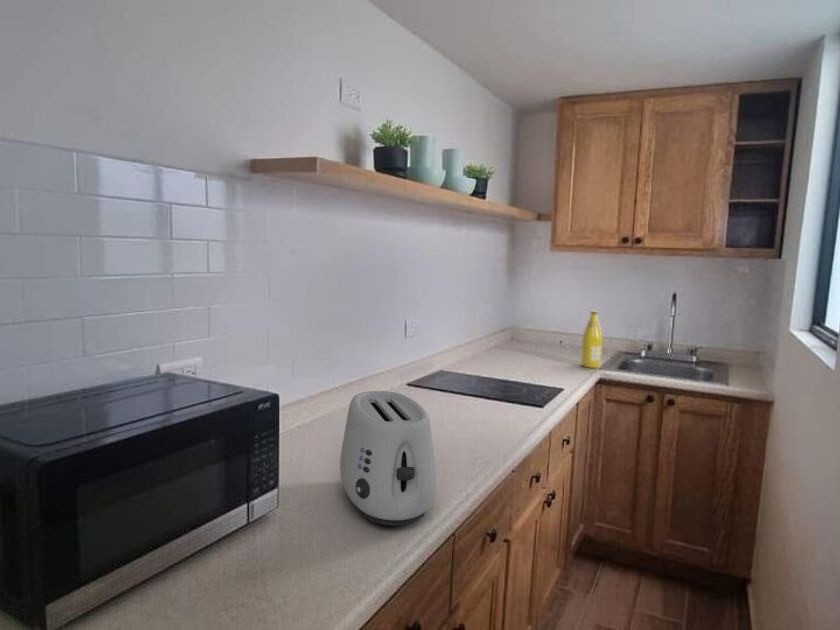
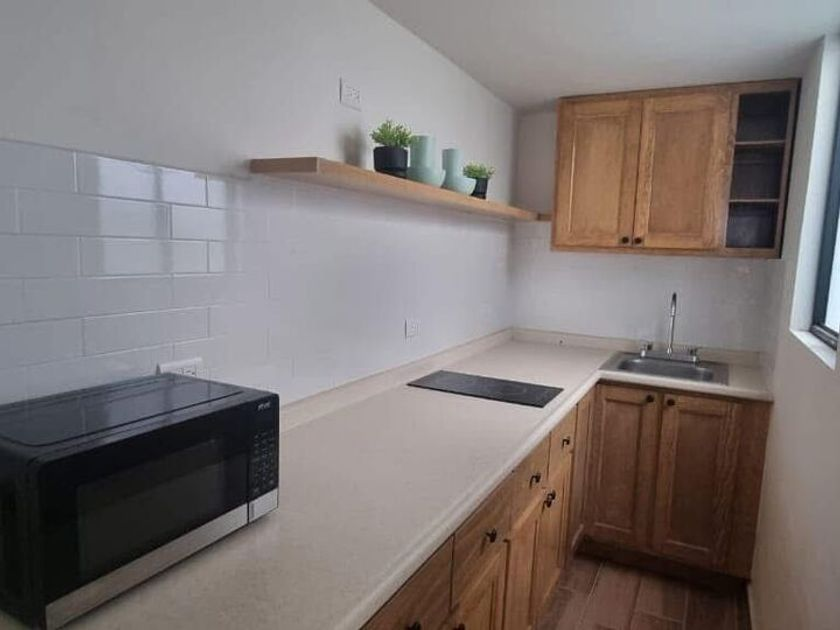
- toaster [339,390,437,527]
- bottle [580,310,604,369]
